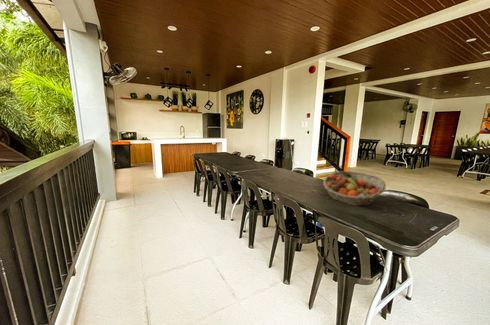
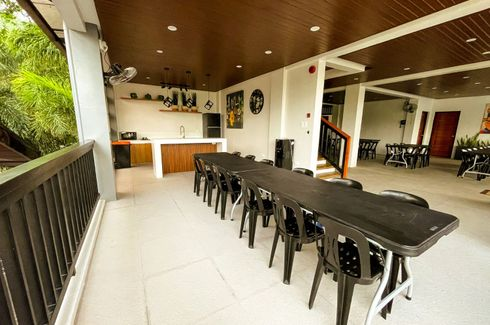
- fruit basket [322,170,387,207]
